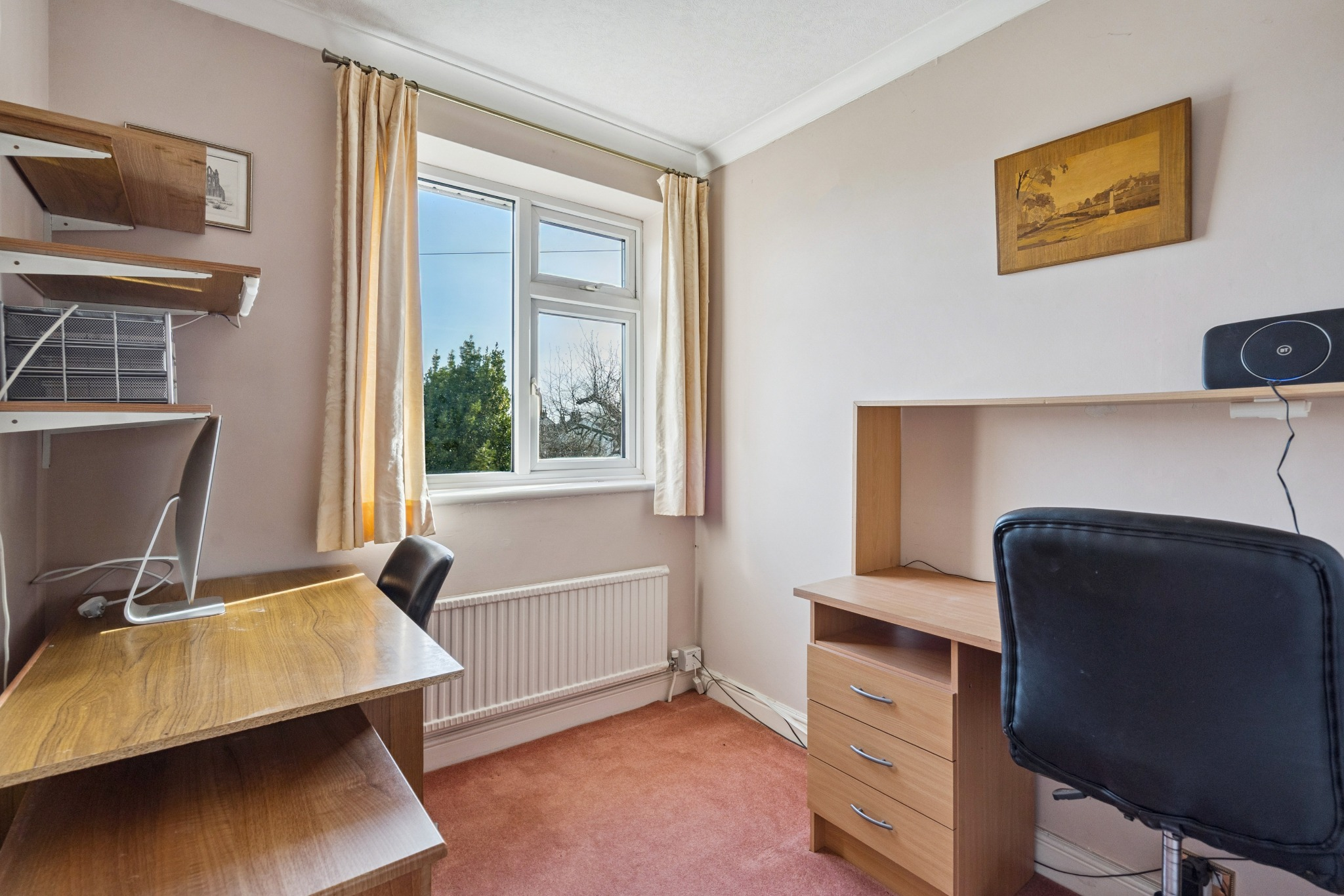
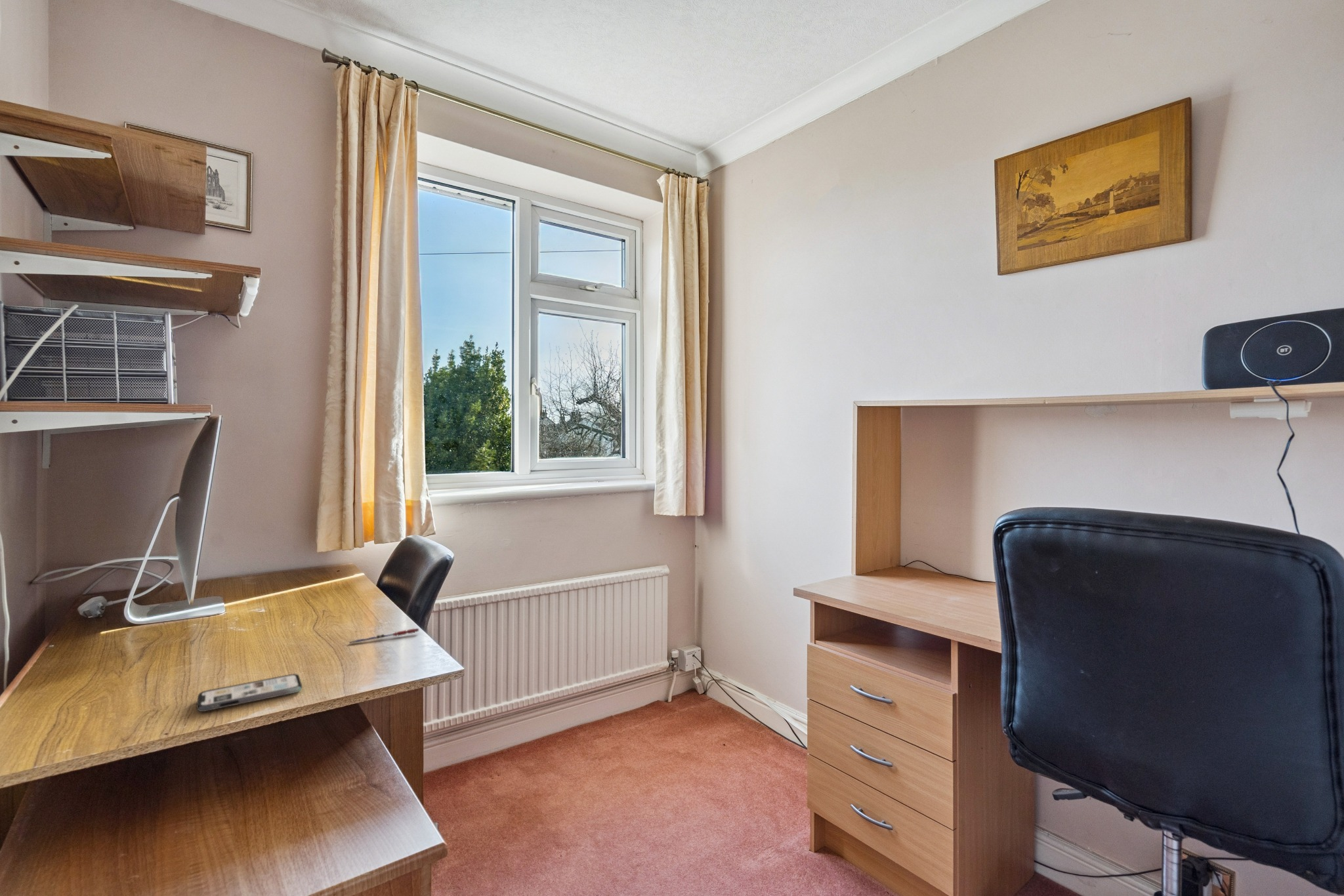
+ phone case [196,673,303,712]
+ pen [348,628,419,645]
